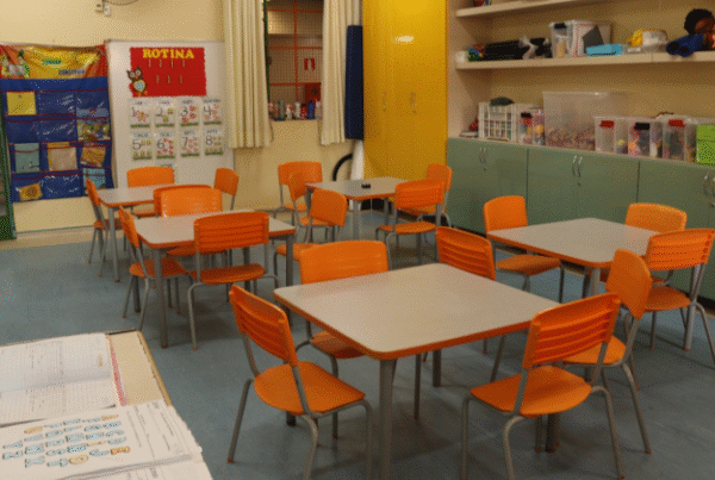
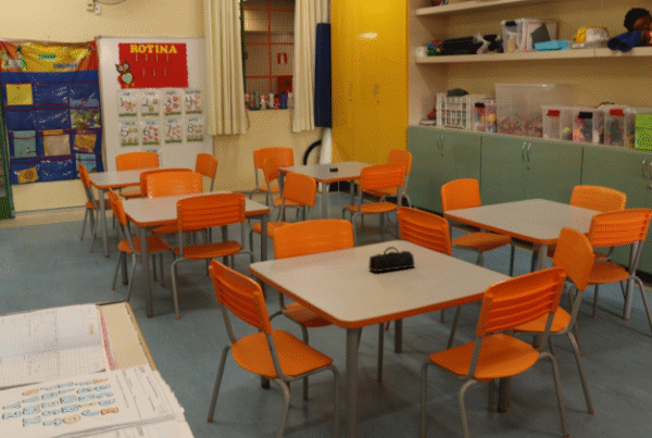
+ pencil case [367,246,416,273]
